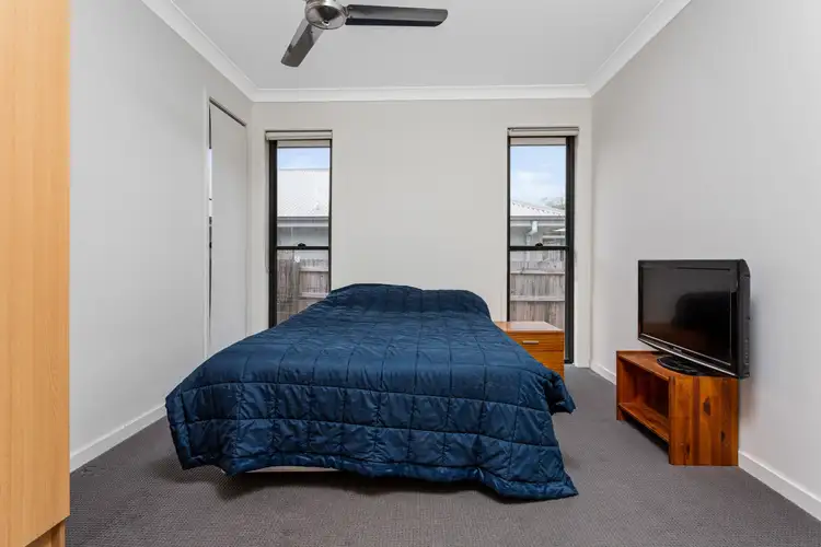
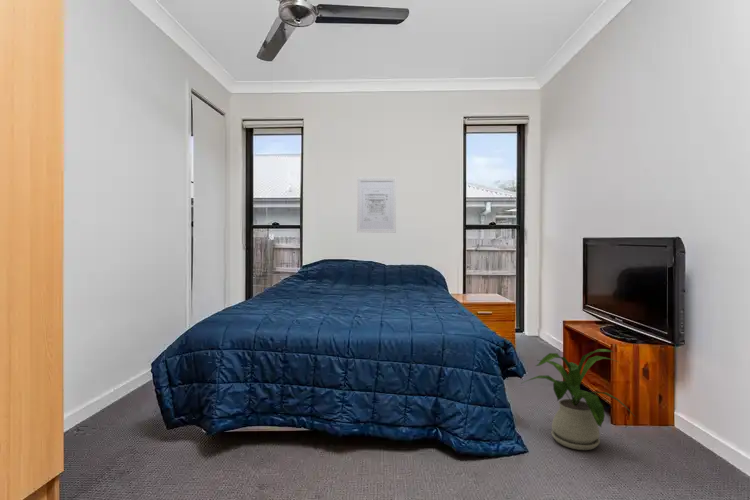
+ house plant [521,348,635,451]
+ wall art [356,177,397,234]
